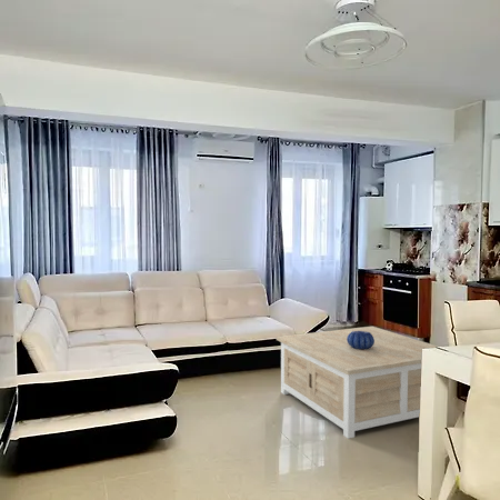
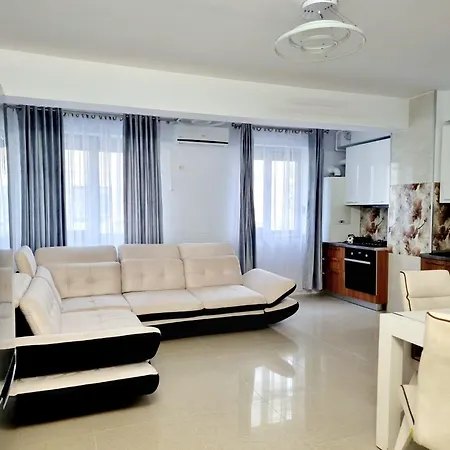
- coffee table [276,326,439,440]
- decorative bowl [347,331,374,350]
